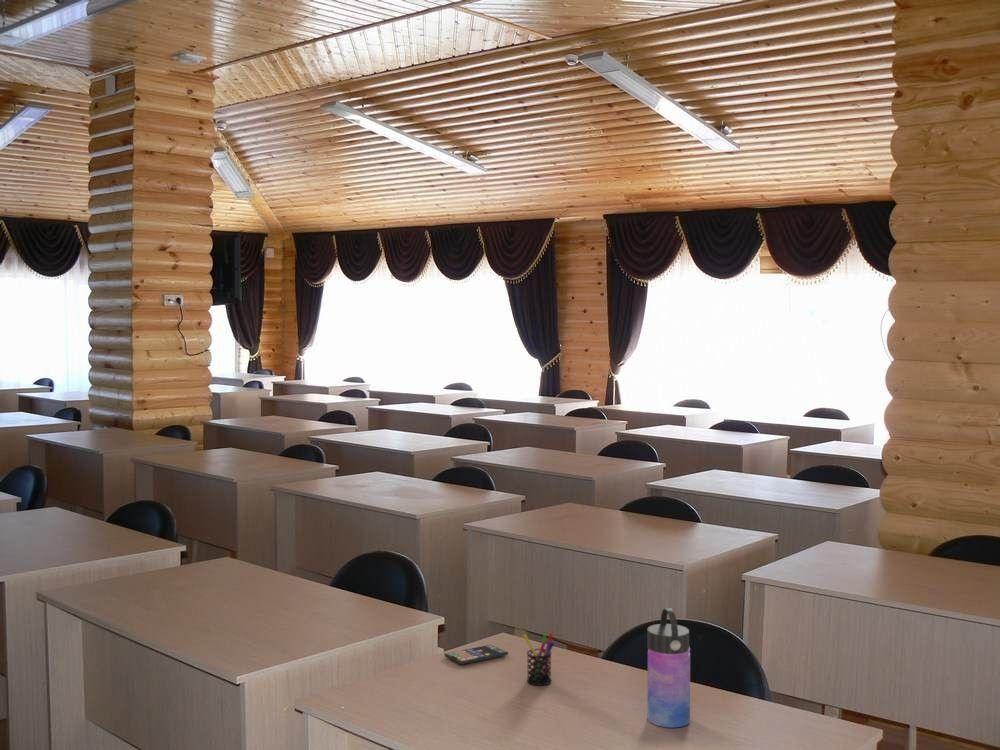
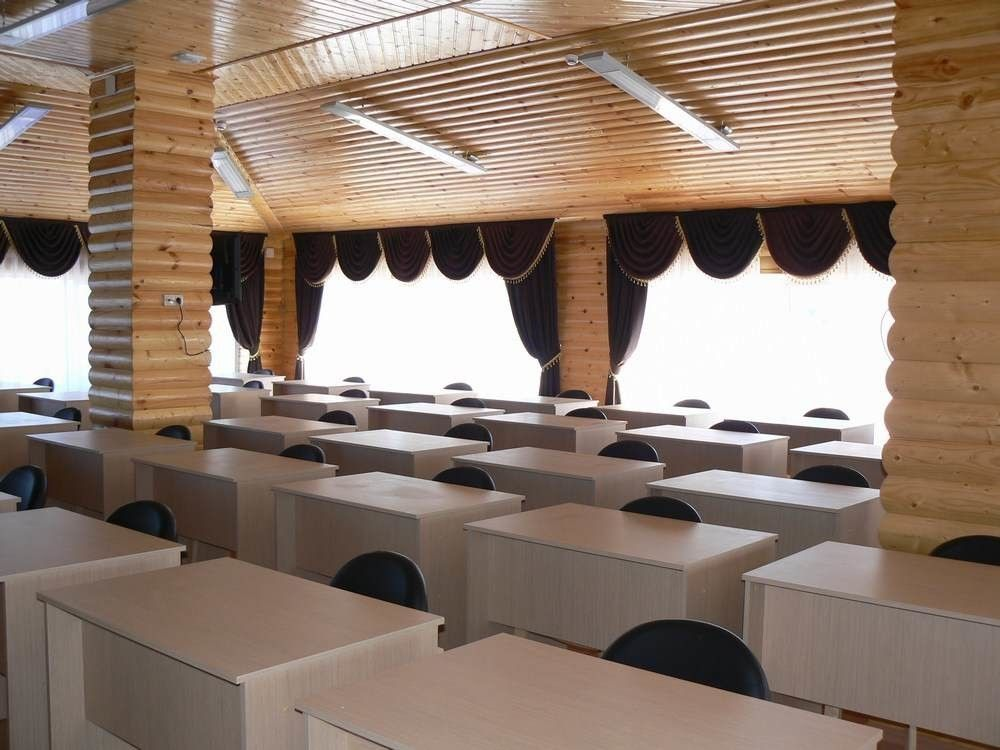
- water bottle [646,607,691,729]
- pen holder [522,631,555,686]
- smartphone [444,644,509,665]
